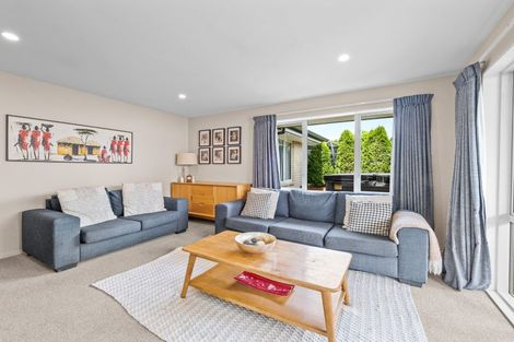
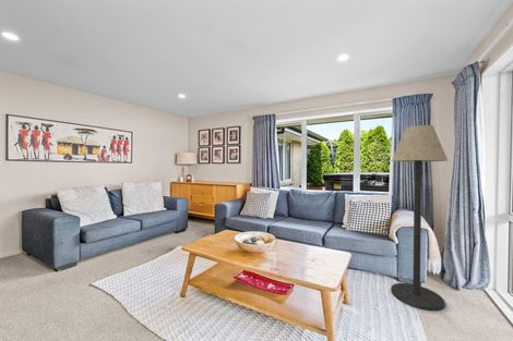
+ floor lamp [390,124,449,312]
